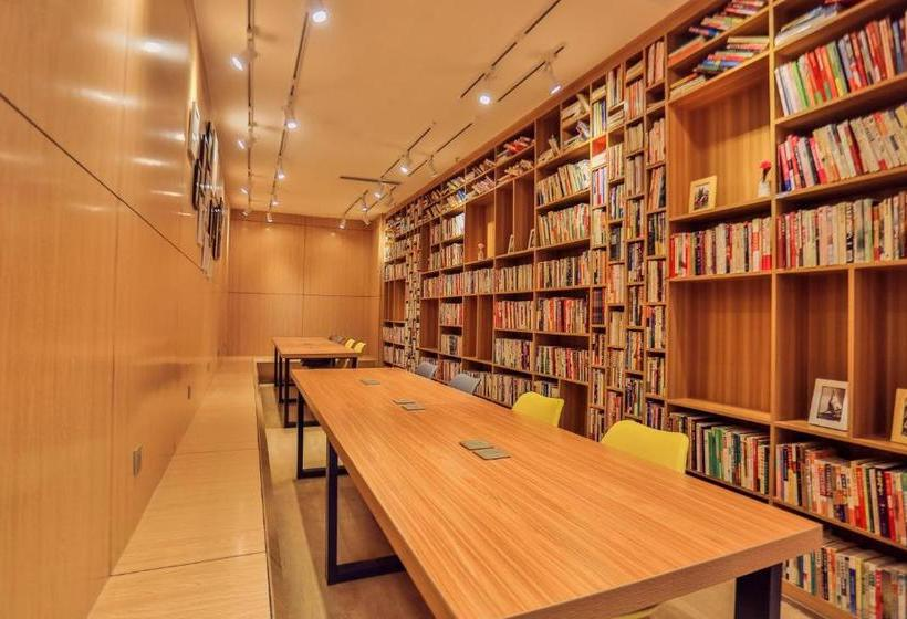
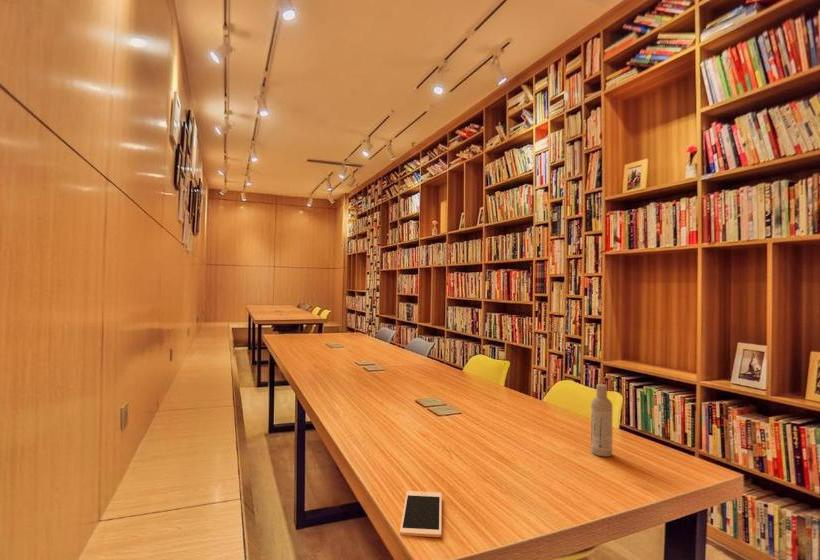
+ bottle [590,383,613,458]
+ cell phone [399,490,443,538]
